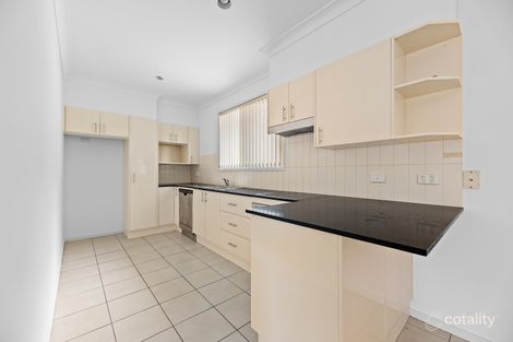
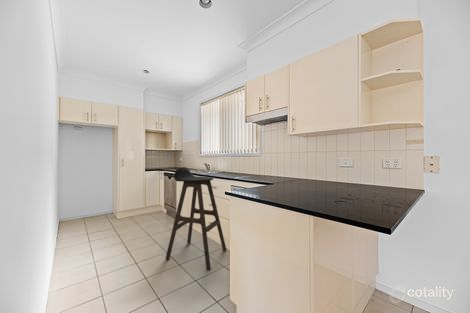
+ bar stool [165,166,227,271]
